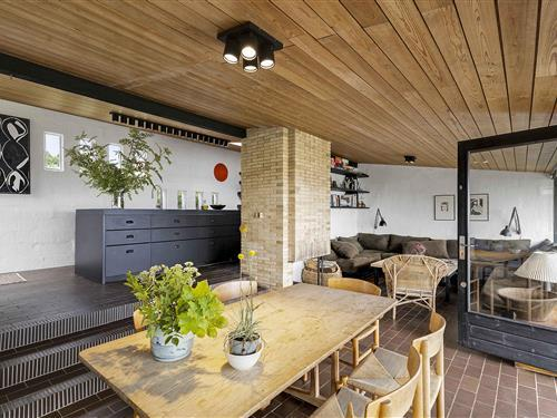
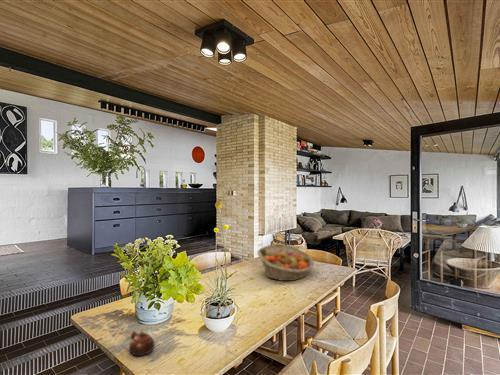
+ teapot [128,330,155,357]
+ fruit basket [256,243,315,282]
